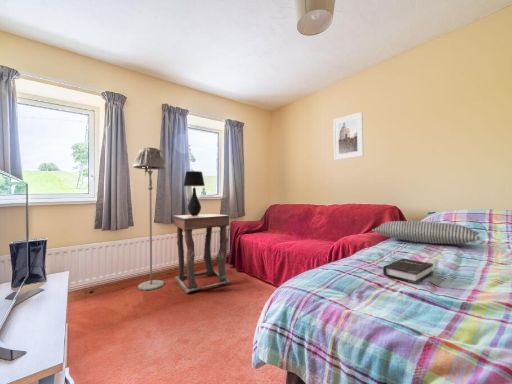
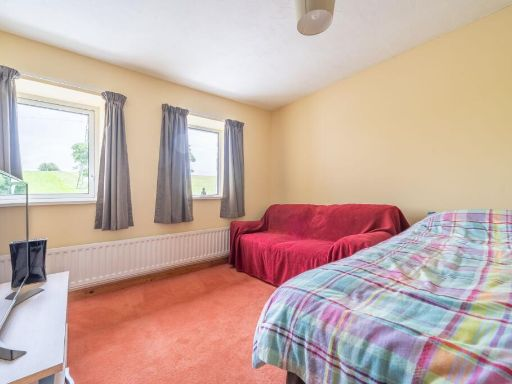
- pillow [371,220,483,245]
- table lamp [183,170,206,216]
- hardback book [382,258,434,285]
- side table [172,213,231,294]
- floor lamp [132,146,167,291]
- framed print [332,111,365,161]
